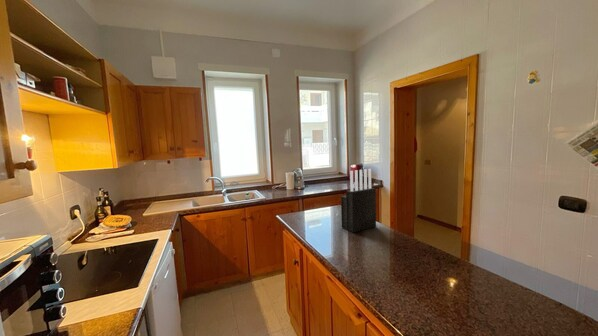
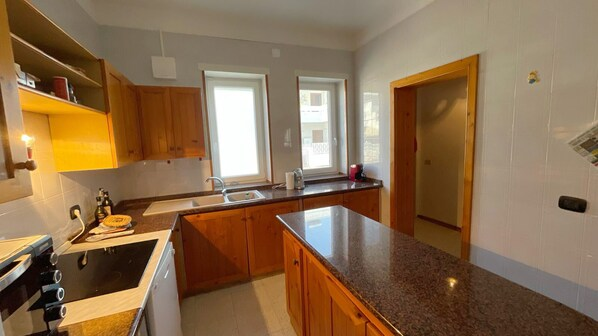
- knife block [340,168,377,233]
